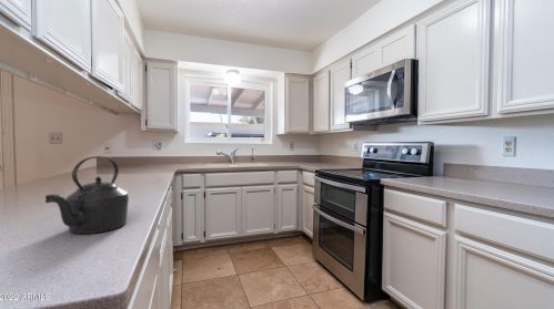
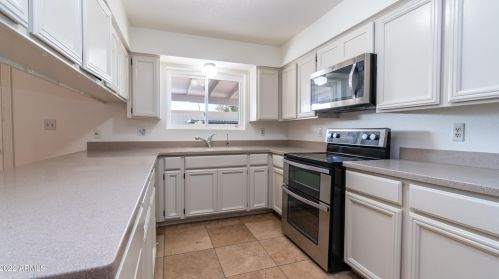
- kettle [44,155,130,235]
